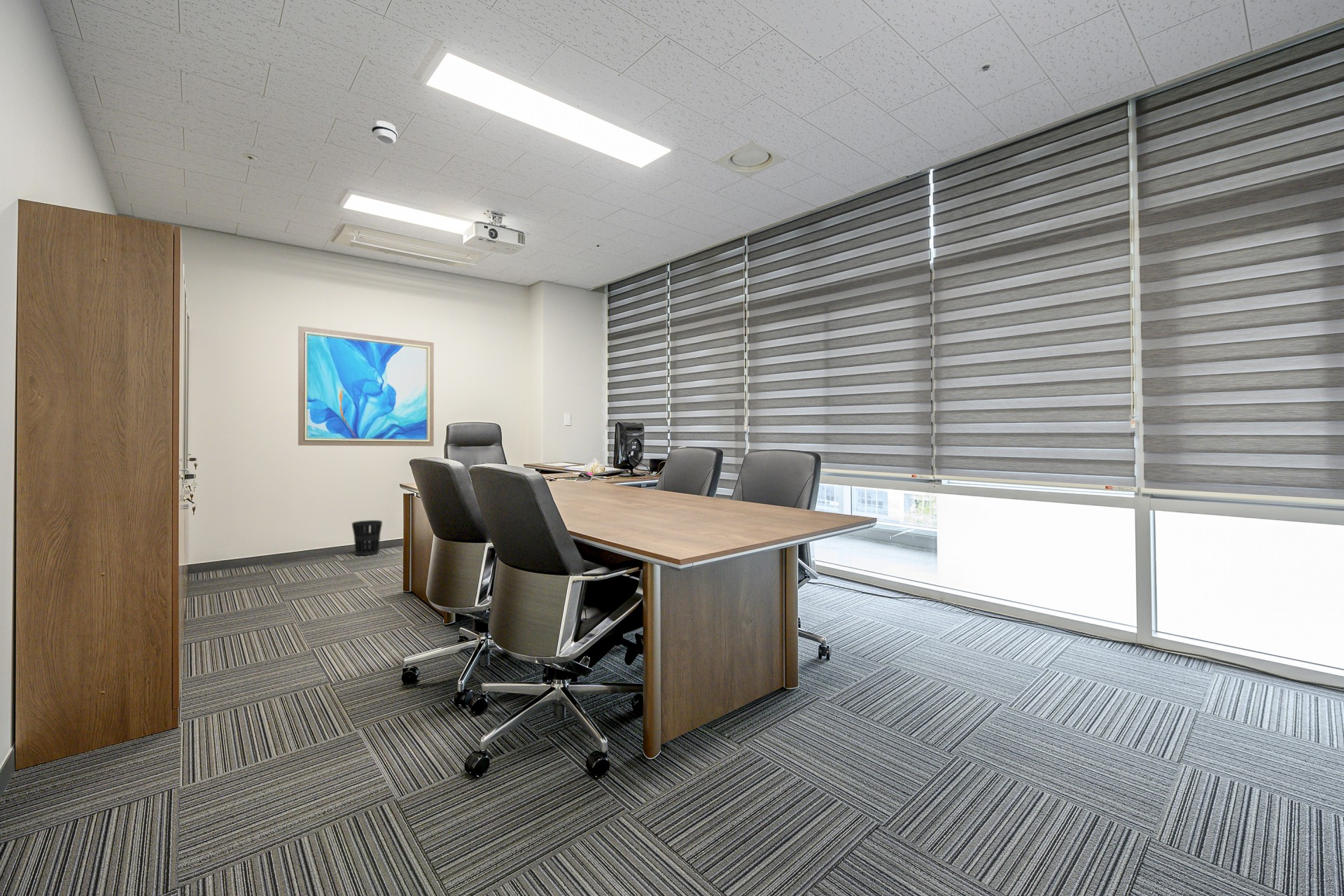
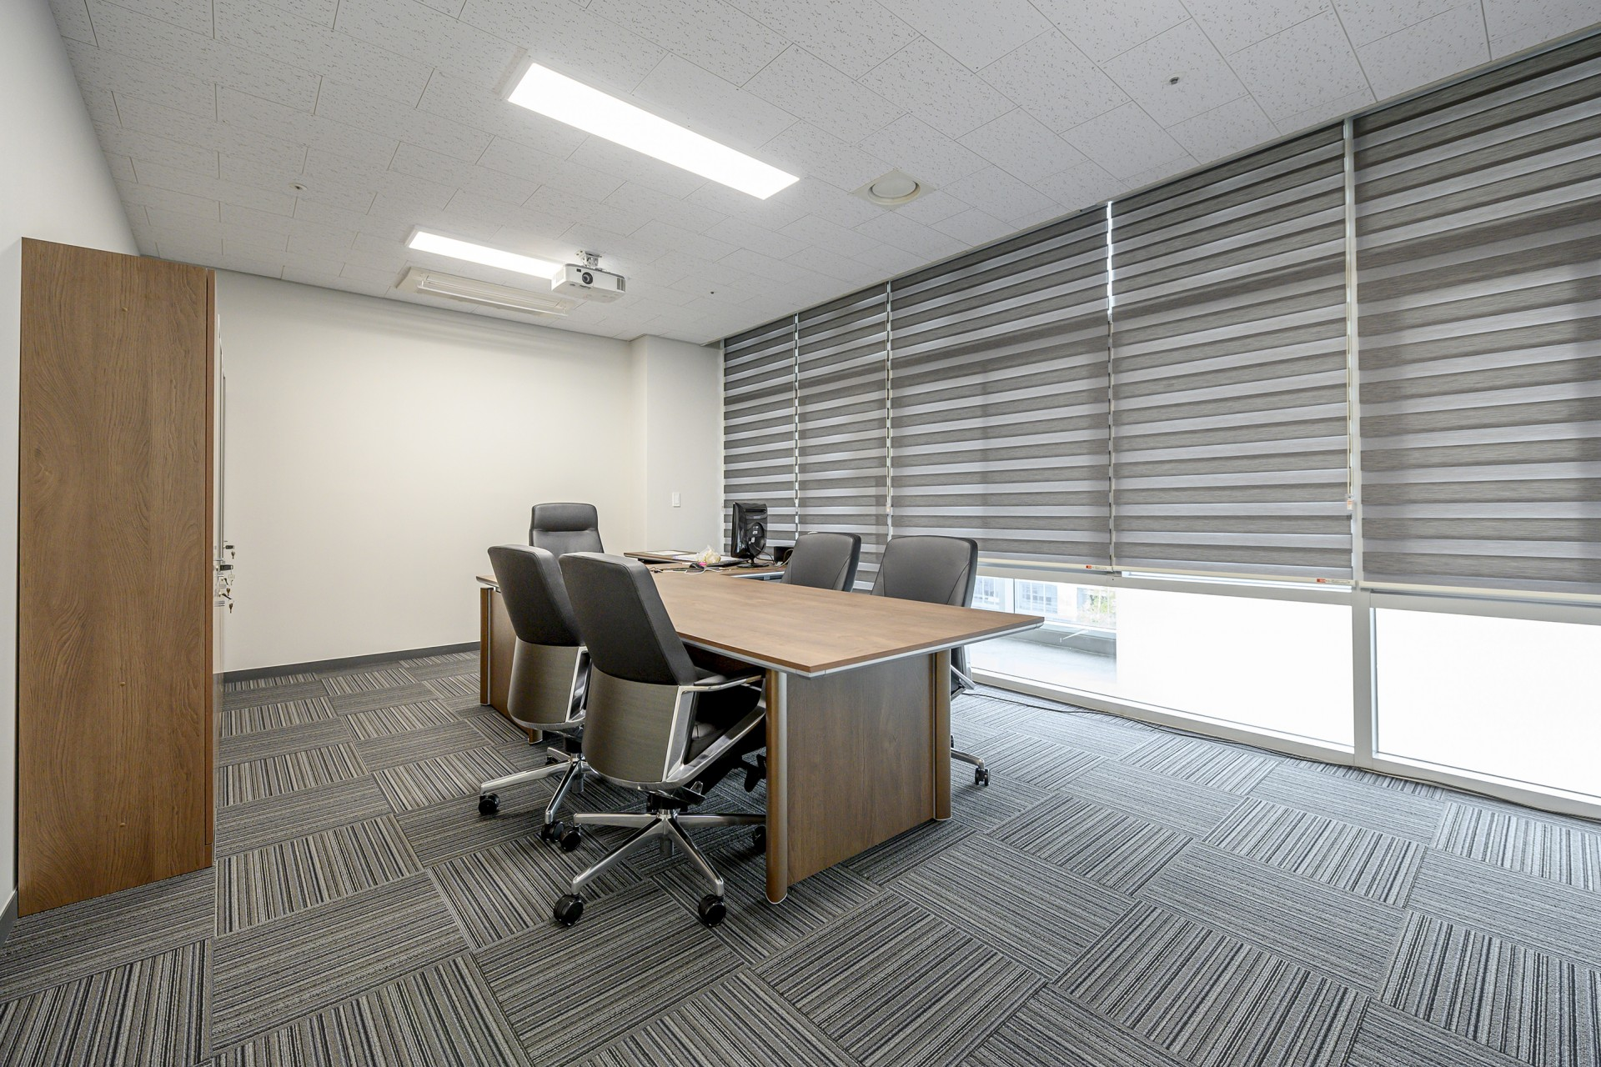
- smoke detector [371,120,398,145]
- wall art [297,325,435,447]
- wastebasket [351,519,383,556]
